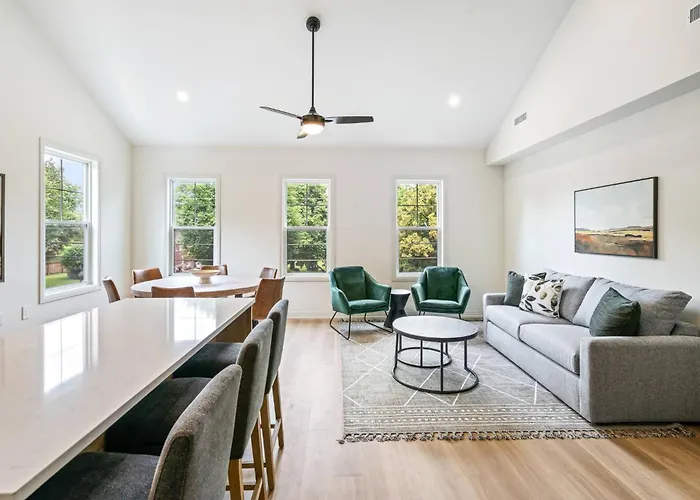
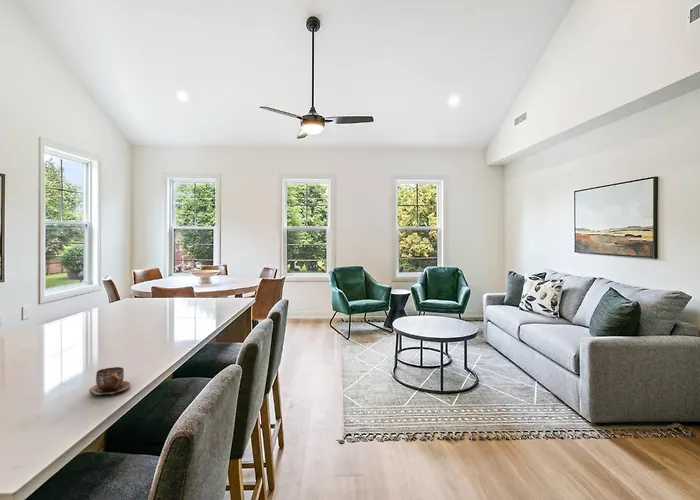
+ cup [88,366,132,396]
